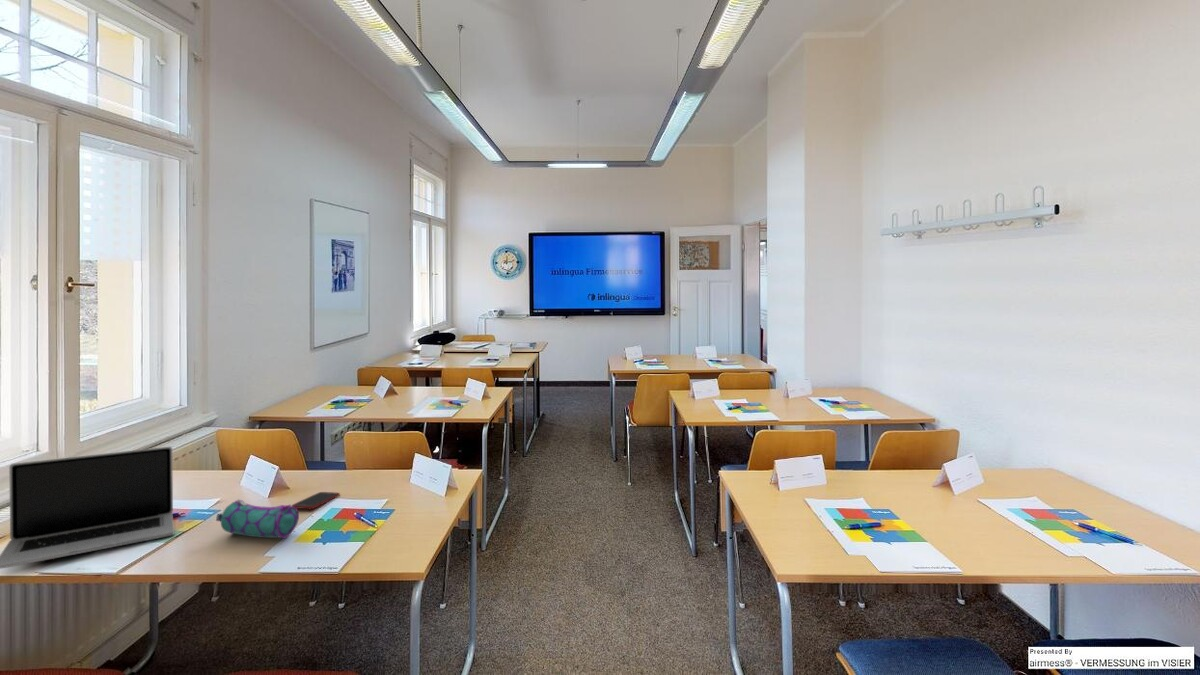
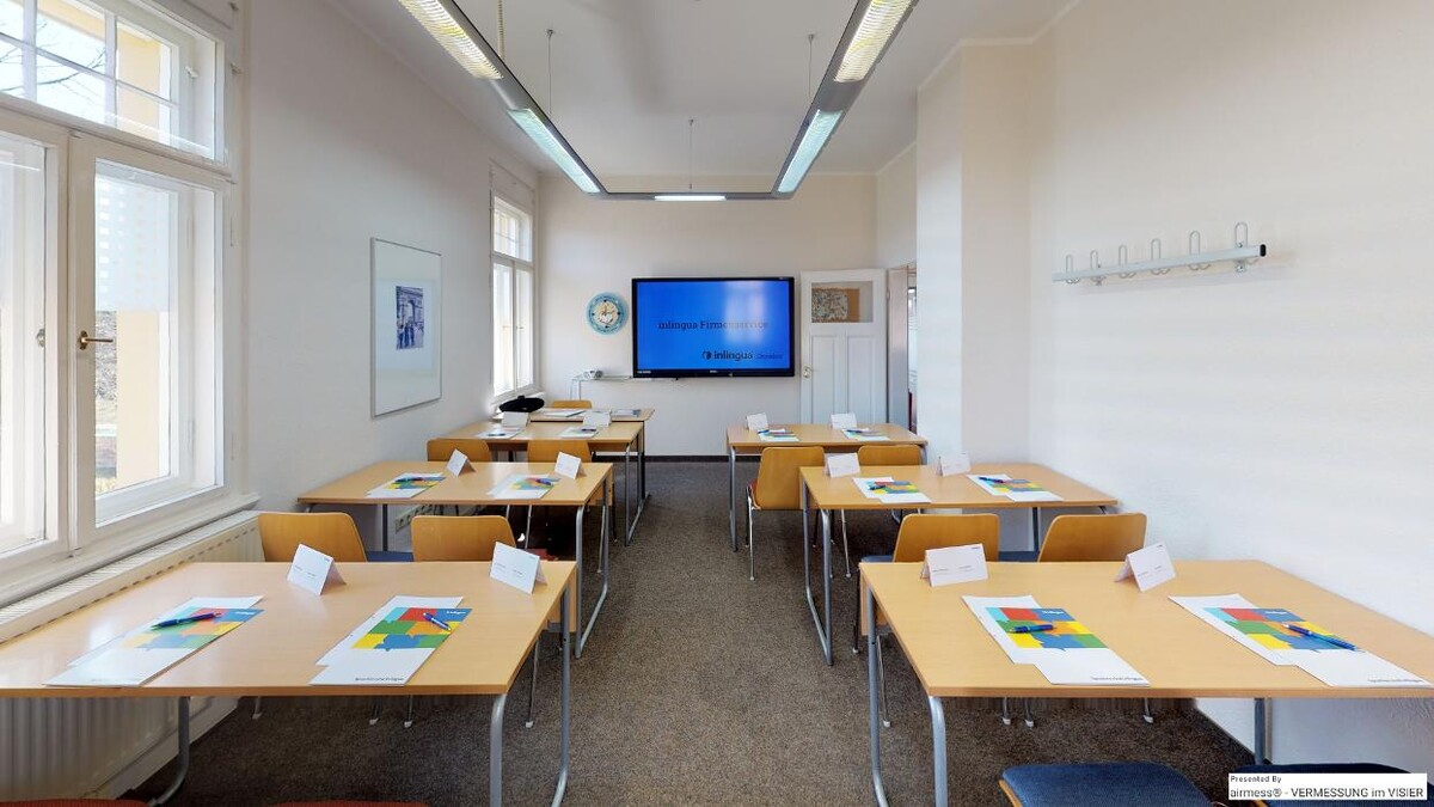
- laptop [0,446,175,570]
- pencil case [215,498,300,539]
- cell phone [291,491,341,510]
